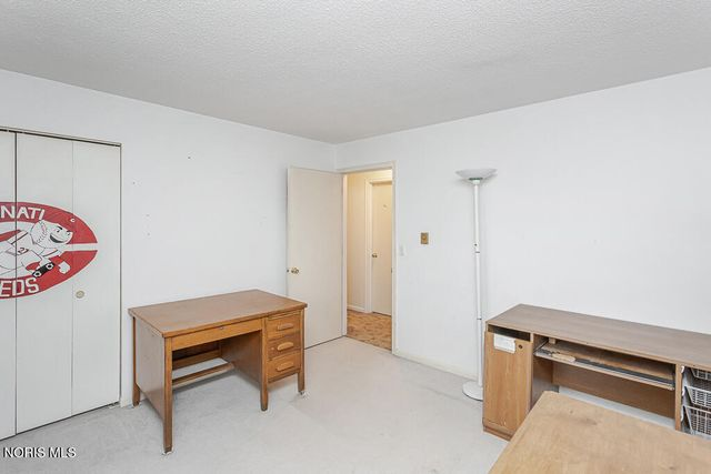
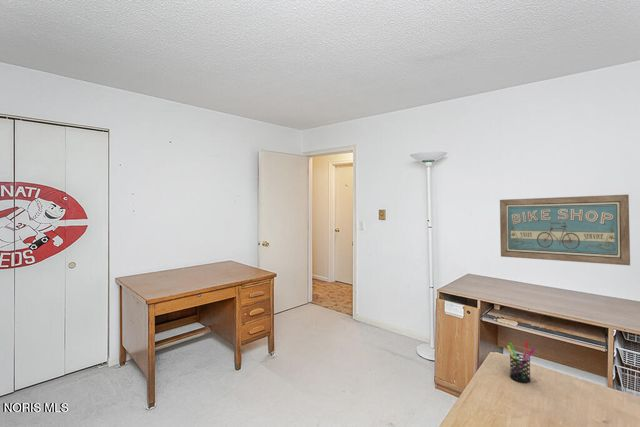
+ pen holder [506,340,537,383]
+ wall art [499,194,631,266]
